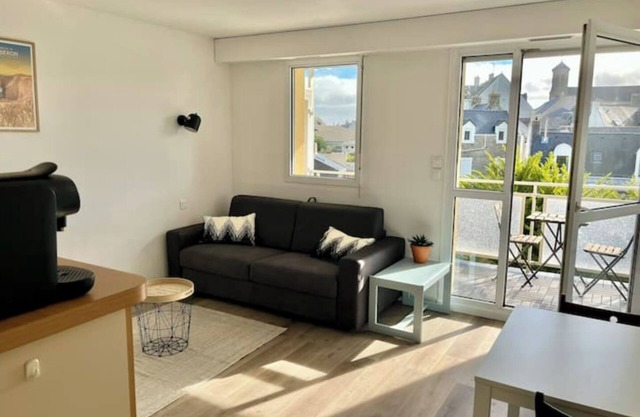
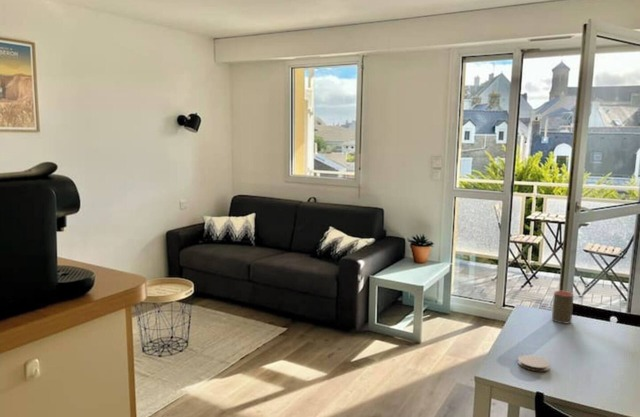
+ coaster [517,354,551,372]
+ cup [551,290,575,324]
